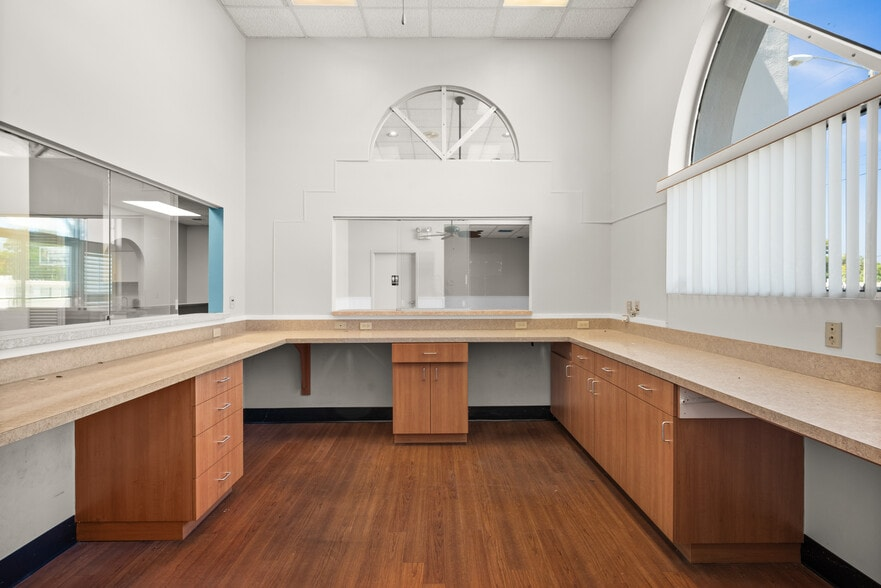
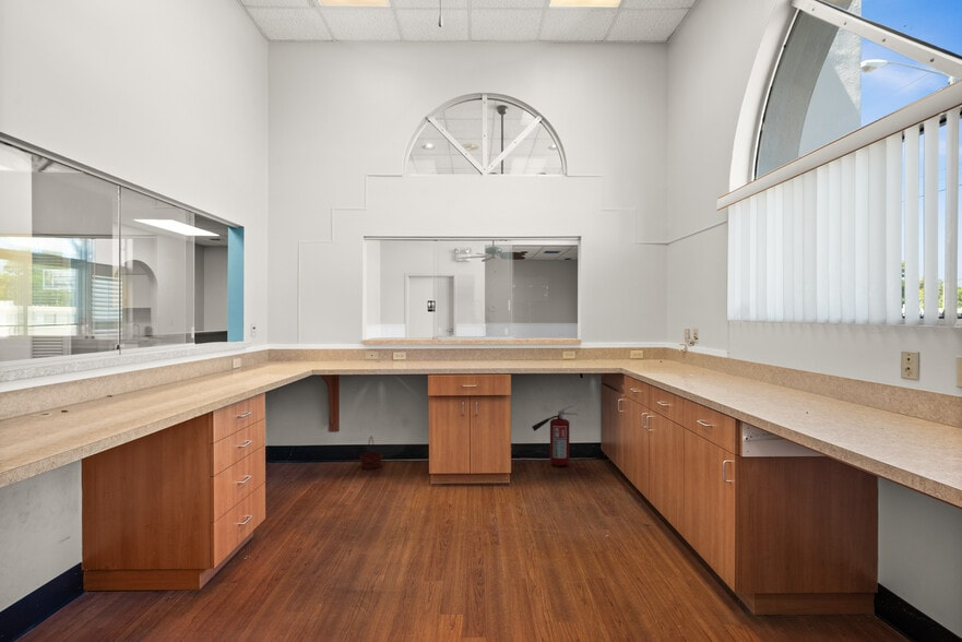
+ fire extinguisher [531,404,578,467]
+ basket [359,436,383,471]
